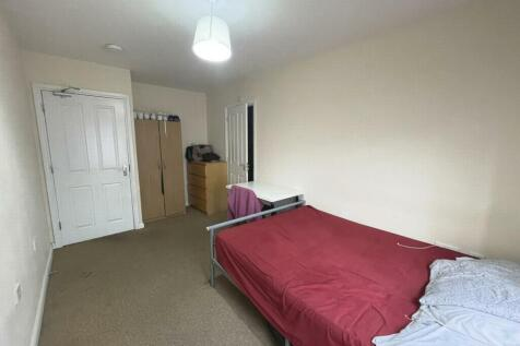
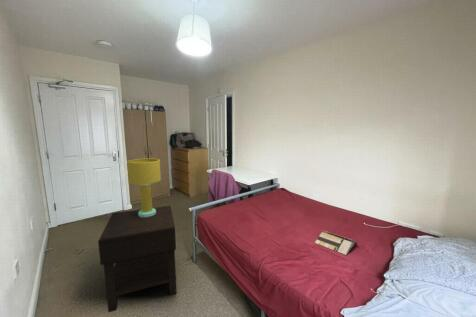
+ nightstand [97,205,178,313]
+ table lamp [126,158,162,217]
+ brochure [314,229,357,256]
